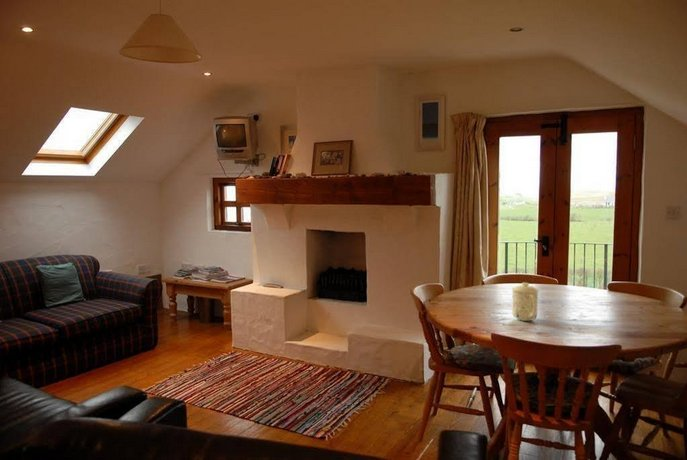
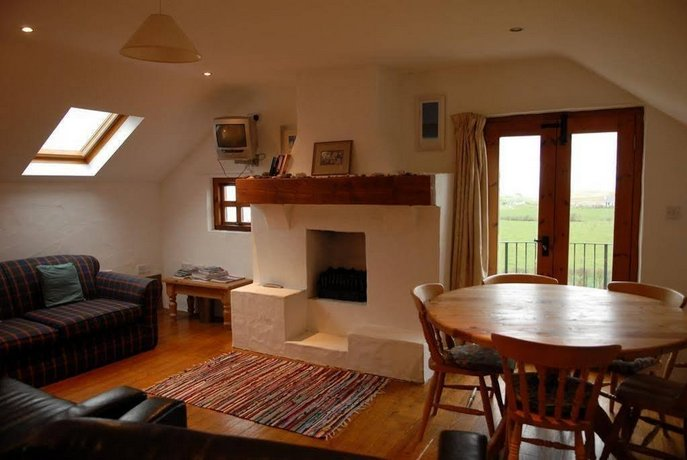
- mug [511,282,540,322]
